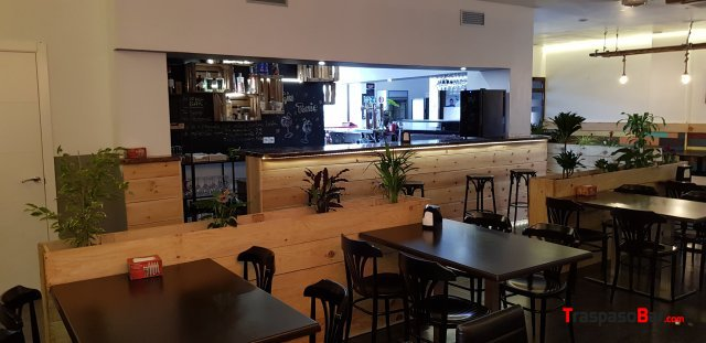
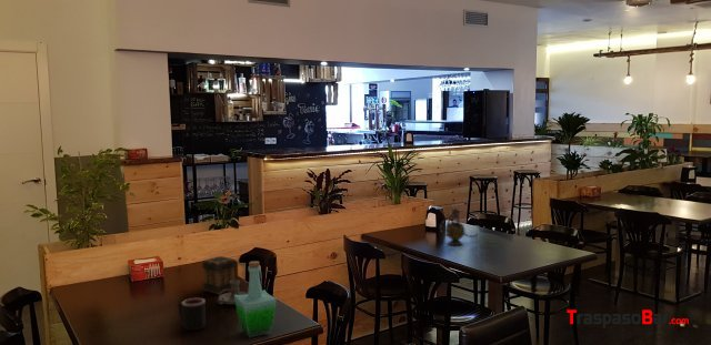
+ candle holder [217,280,248,305]
+ bottle [234,260,278,338]
+ teapot [439,207,480,246]
+ mug [201,255,239,295]
+ mug [178,297,207,332]
